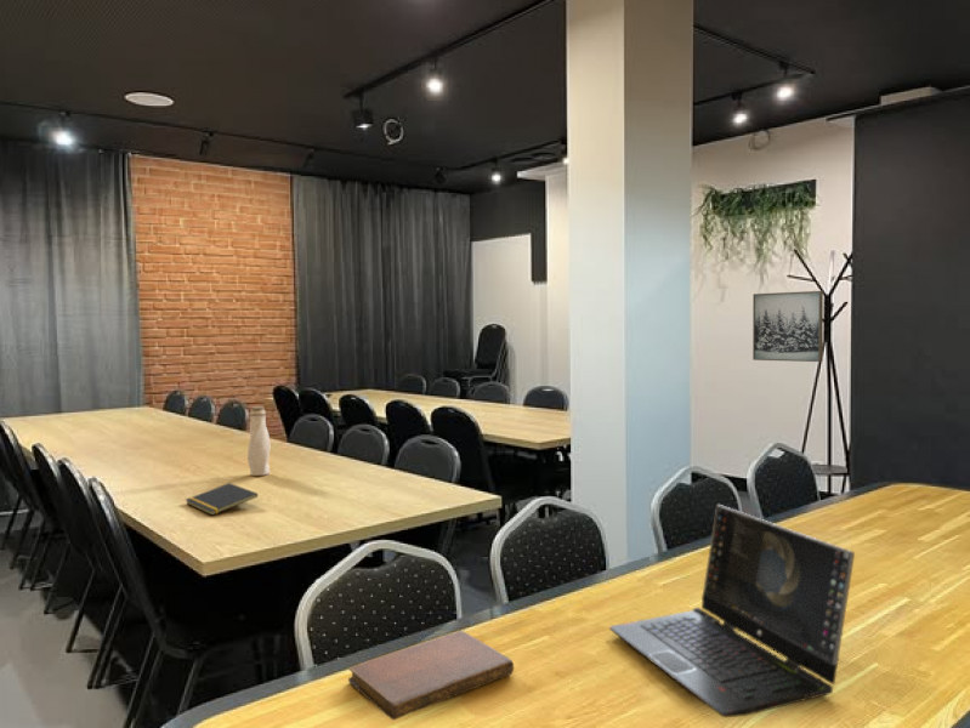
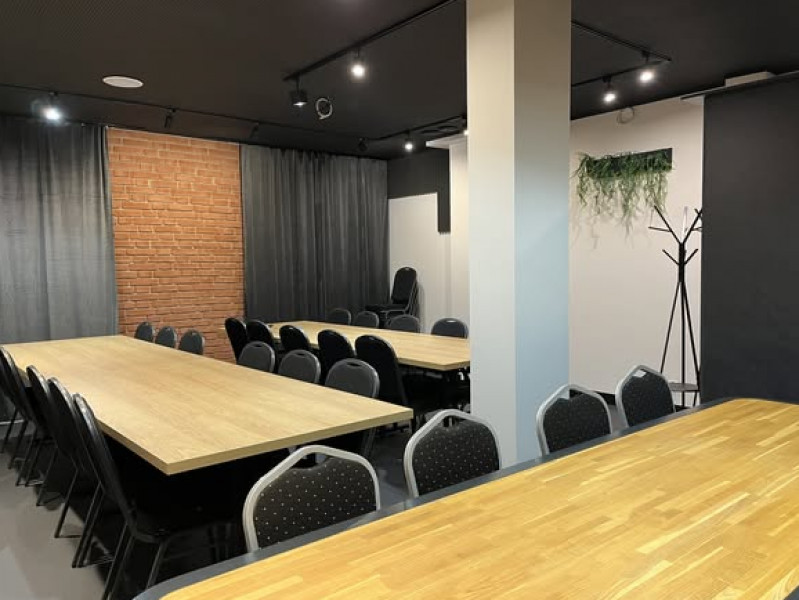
- notebook [347,630,515,721]
- water bottle [246,405,271,477]
- laptop computer [608,504,856,718]
- notepad [185,482,260,516]
- wall art [751,290,824,363]
